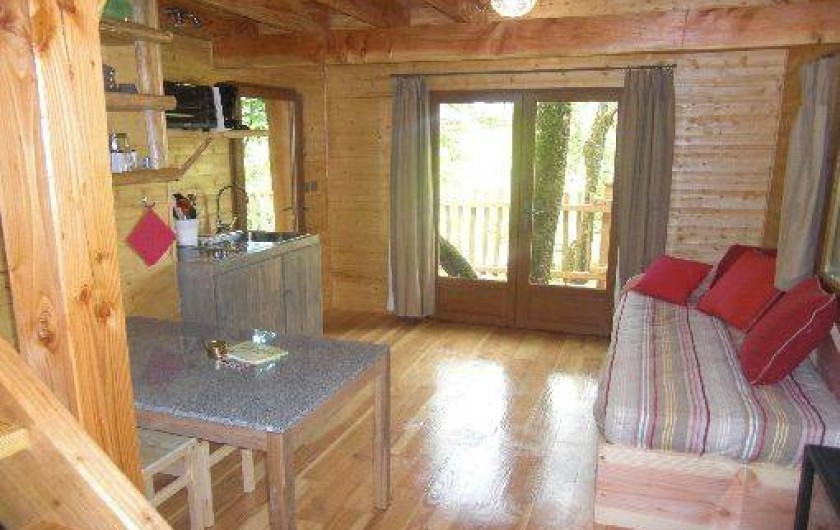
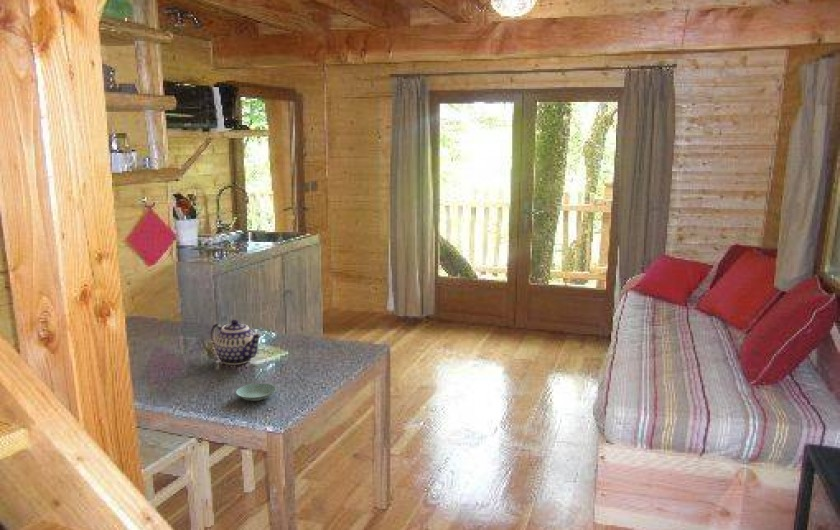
+ teapot [210,319,262,366]
+ saucer [235,382,277,402]
